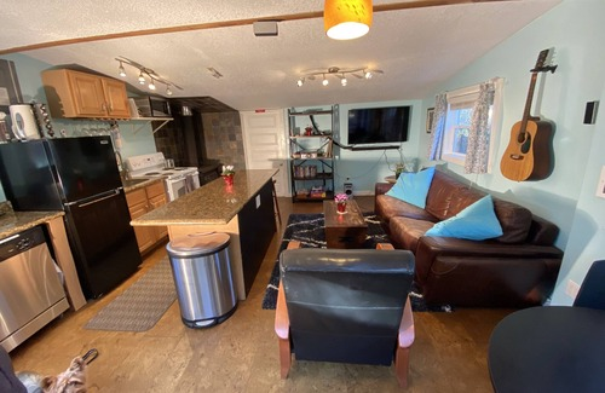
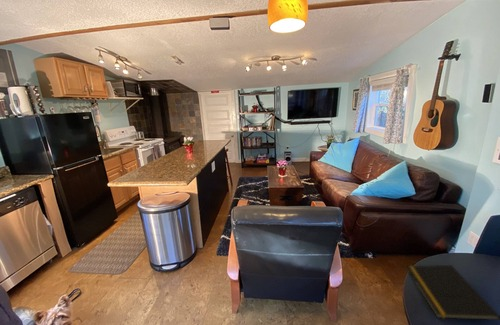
+ notepad [405,264,500,321]
